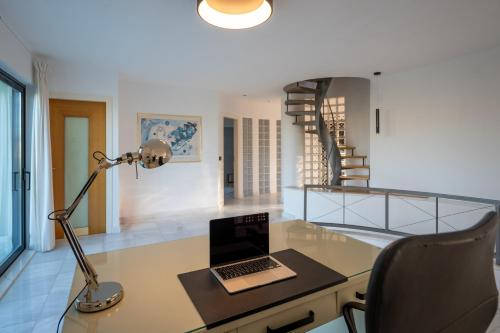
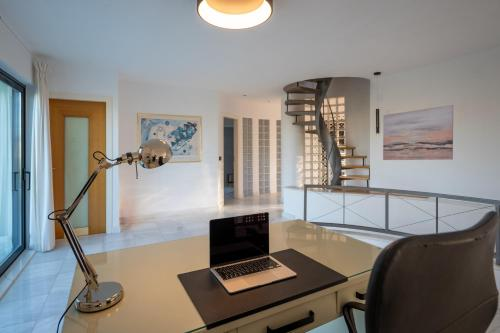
+ wall art [382,104,454,161]
